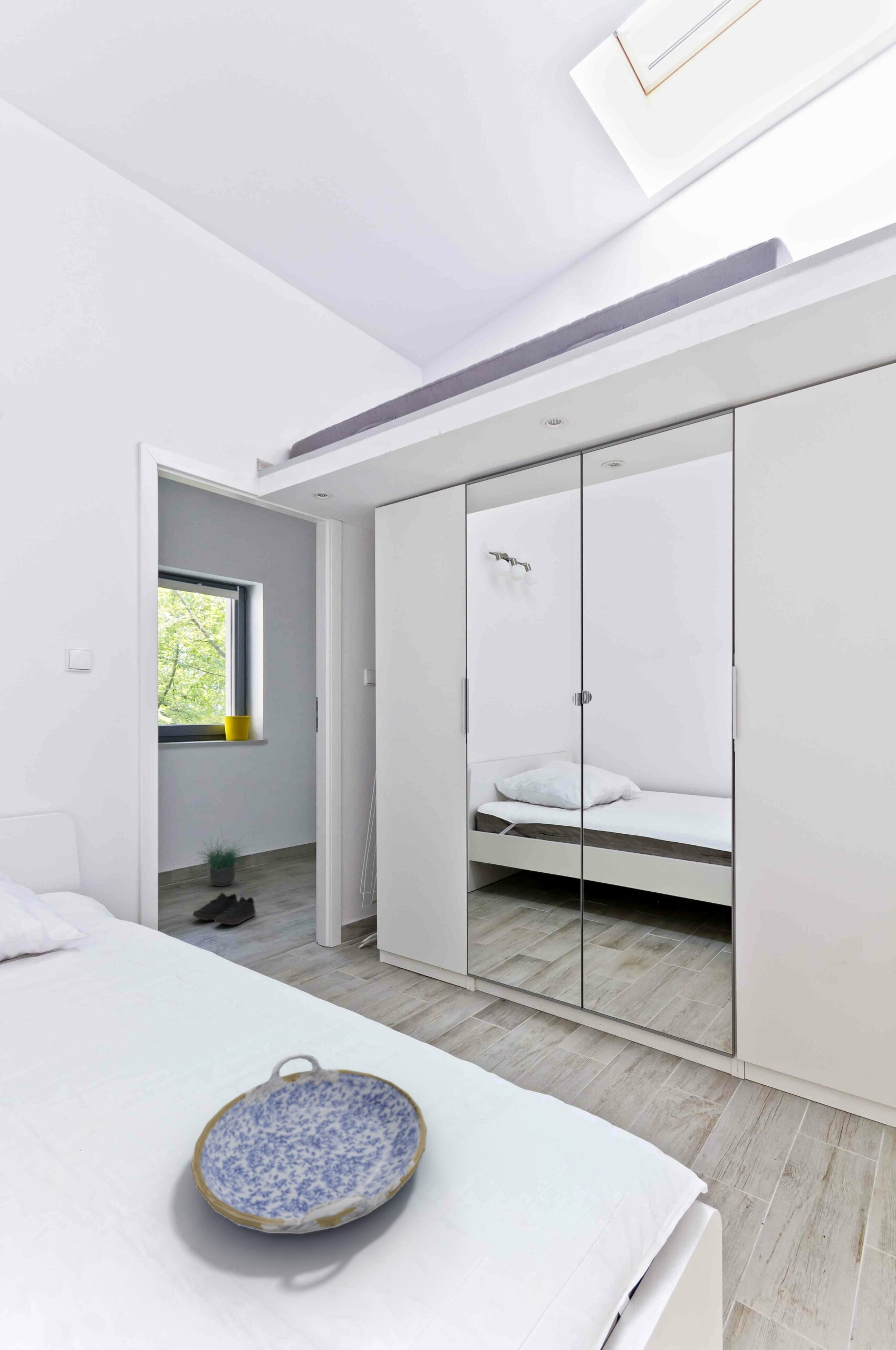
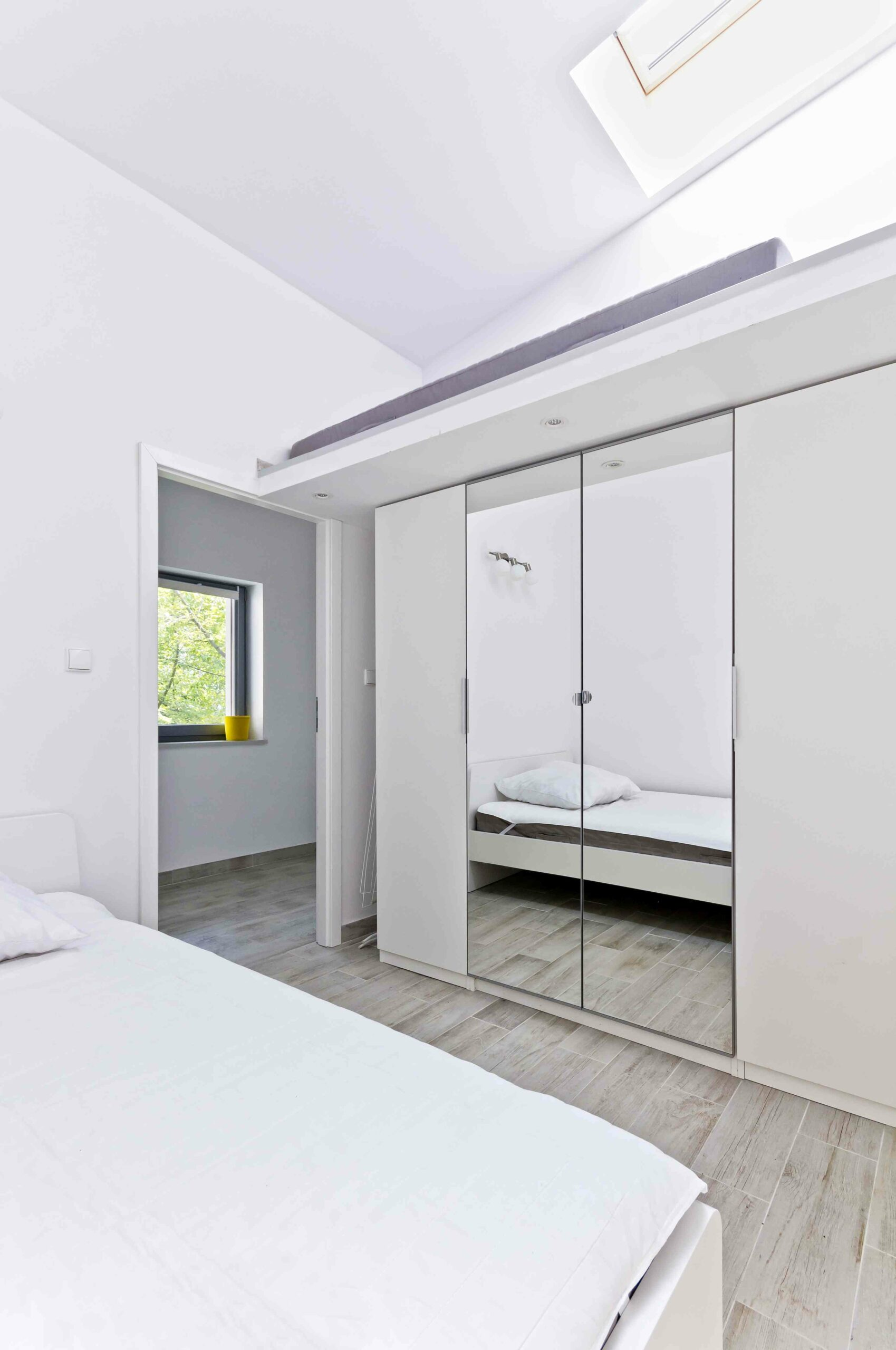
- serving tray [190,1053,427,1235]
- potted plant [194,828,254,887]
- shoe [192,892,256,925]
